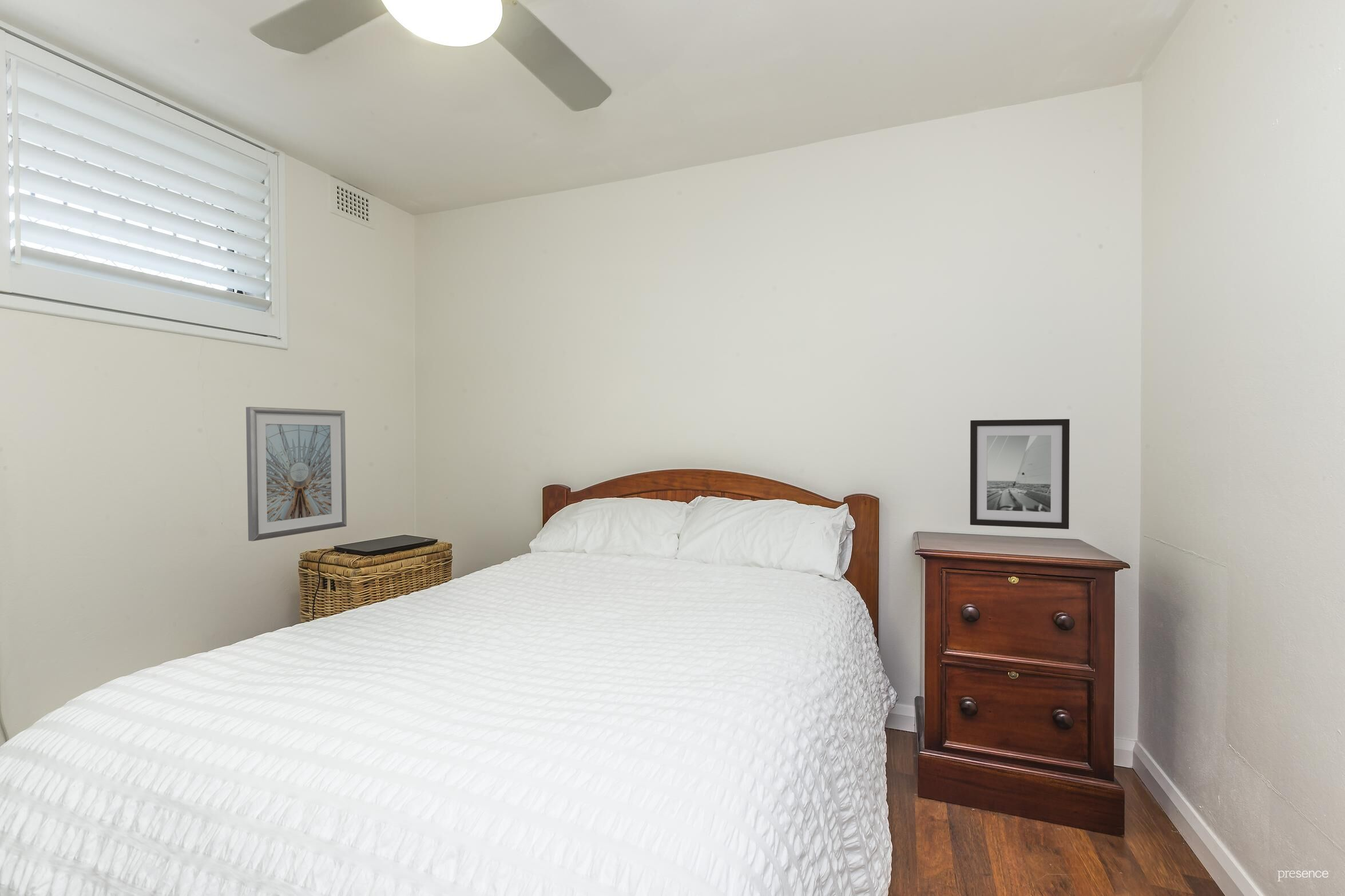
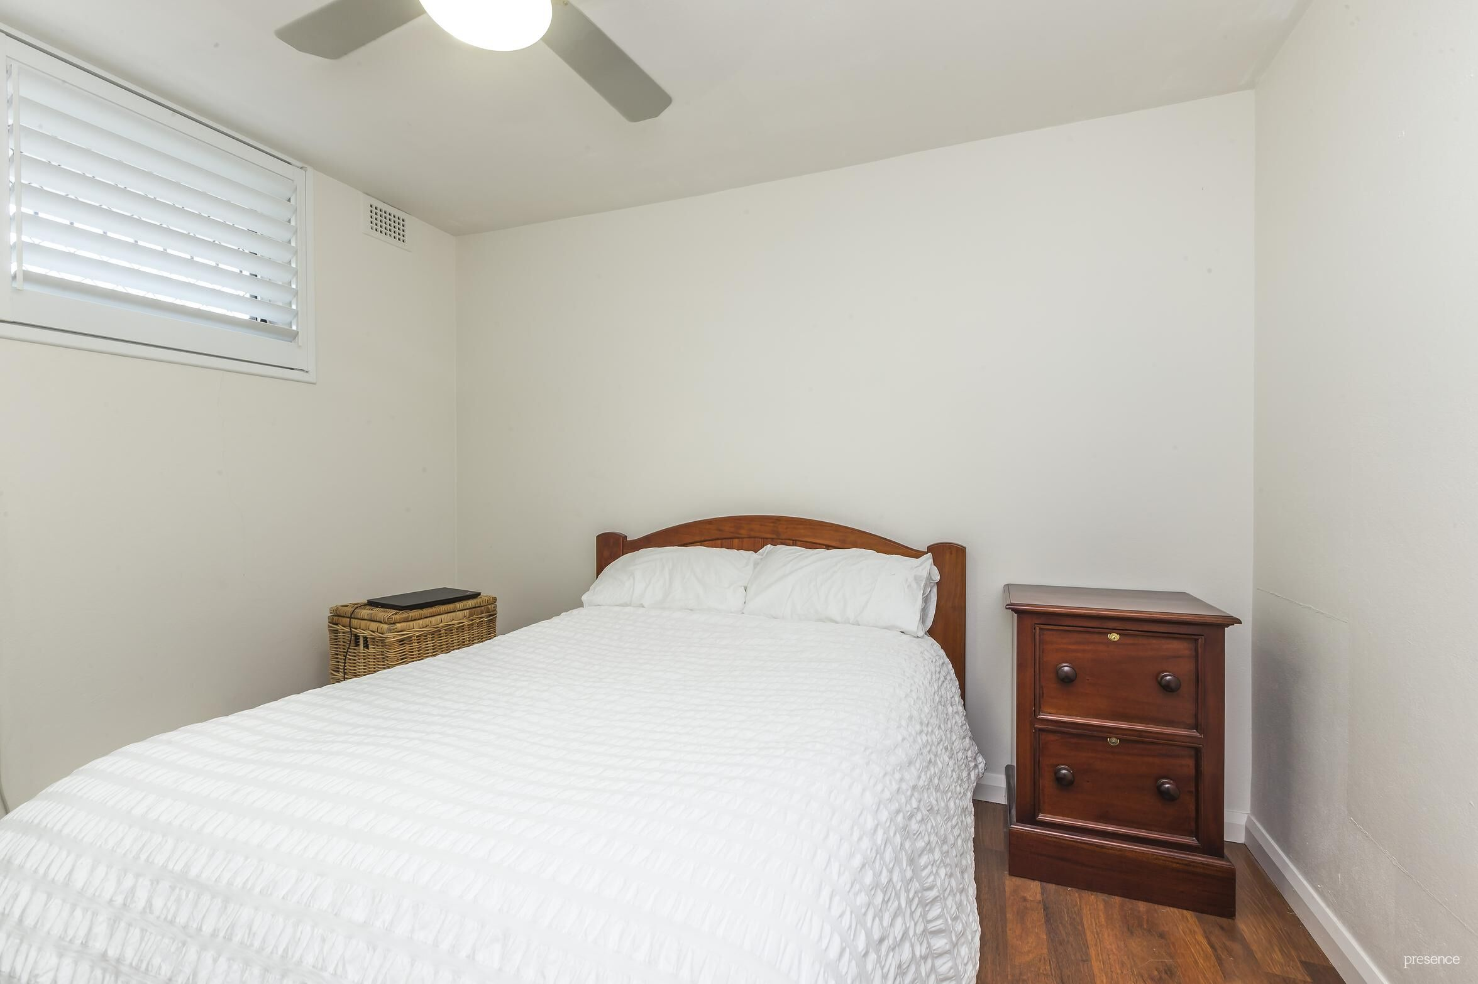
- picture frame [245,407,347,541]
- wall art [970,419,1070,529]
